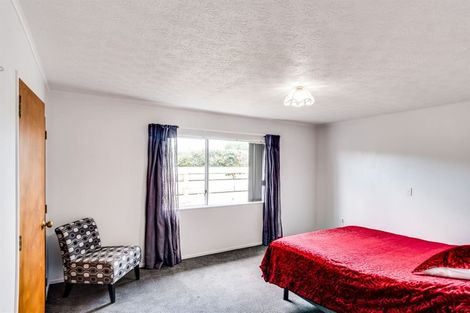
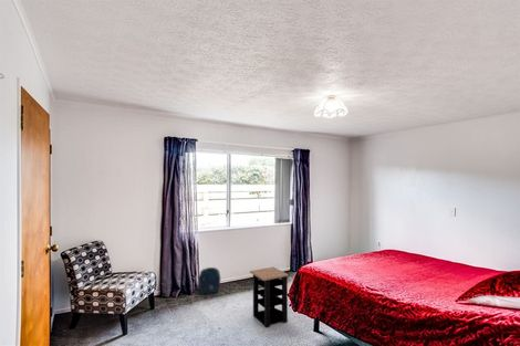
+ backpack [193,266,221,296]
+ side table [249,266,289,328]
